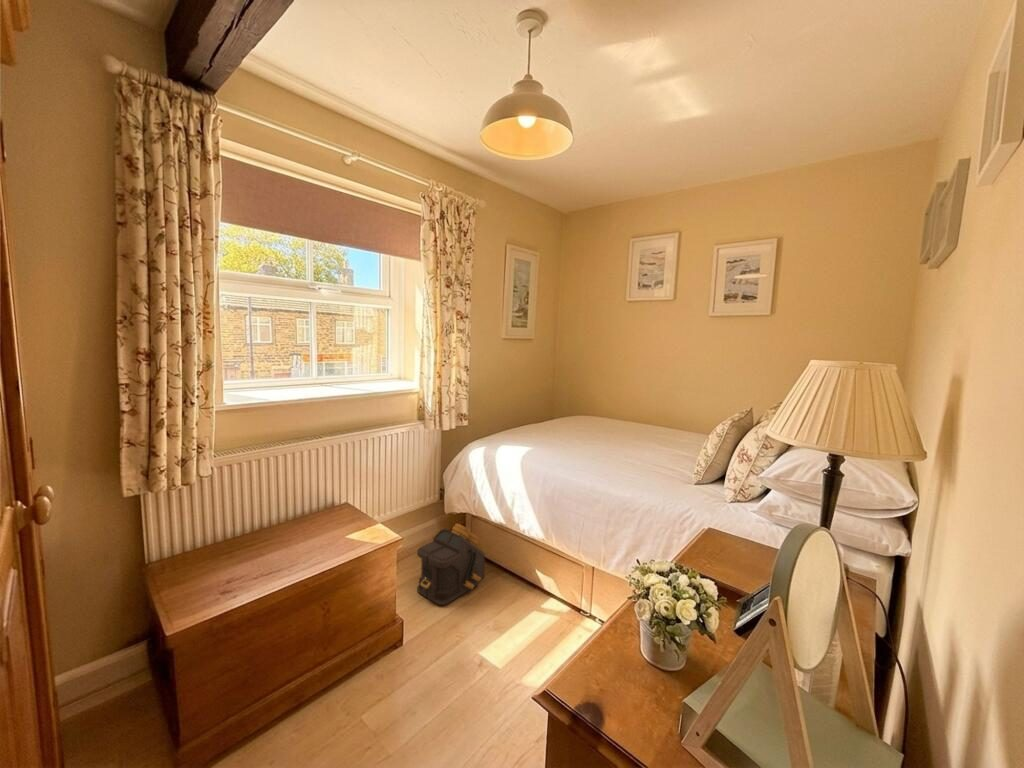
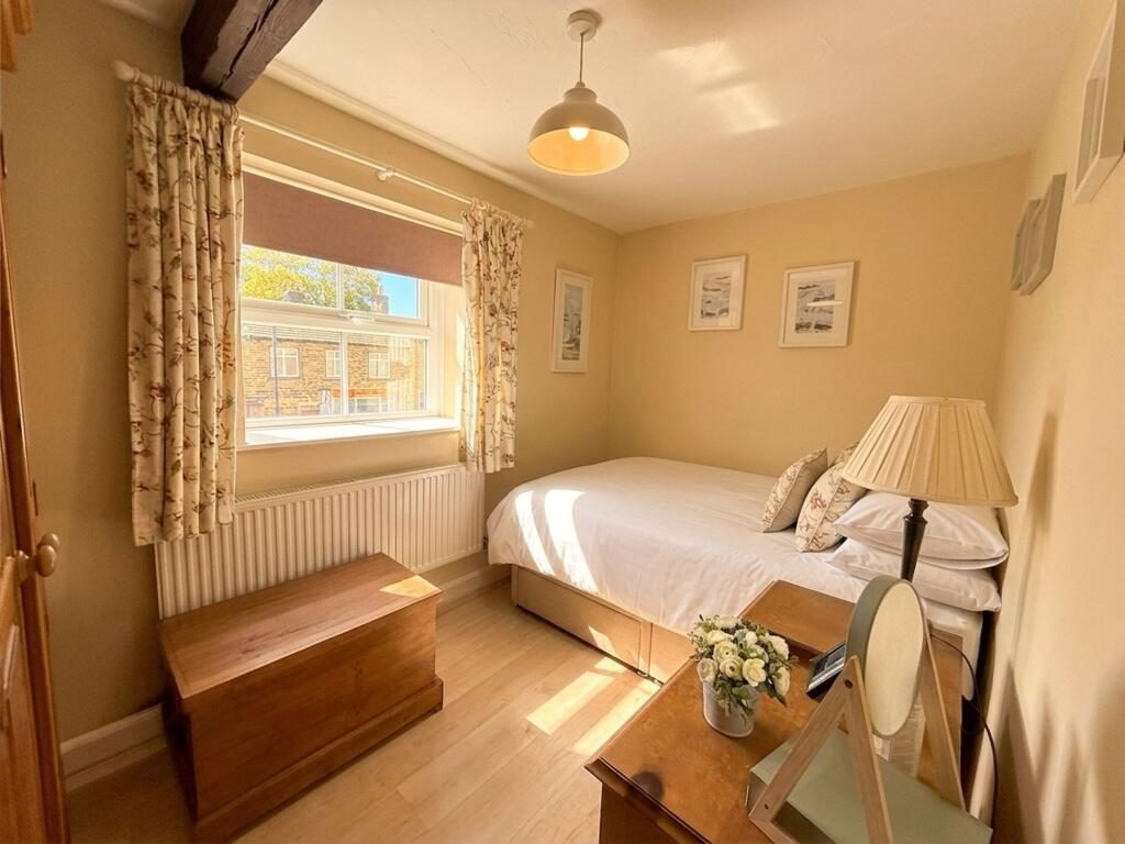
- backpack [416,523,486,606]
